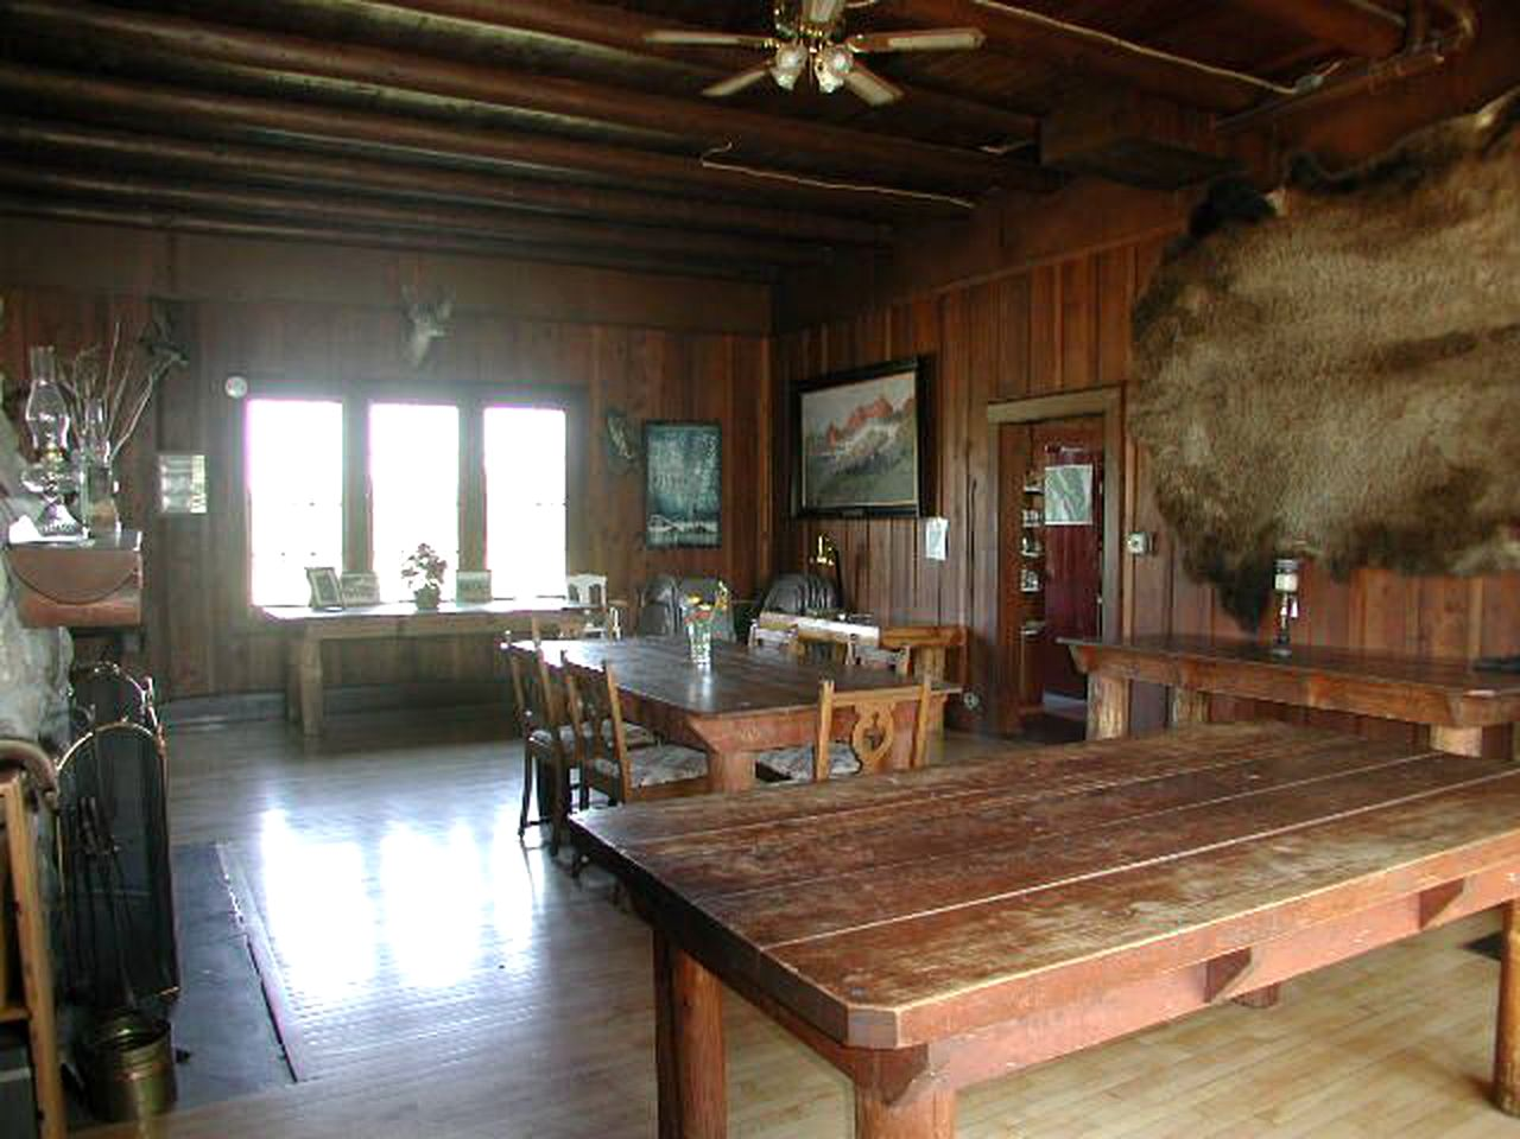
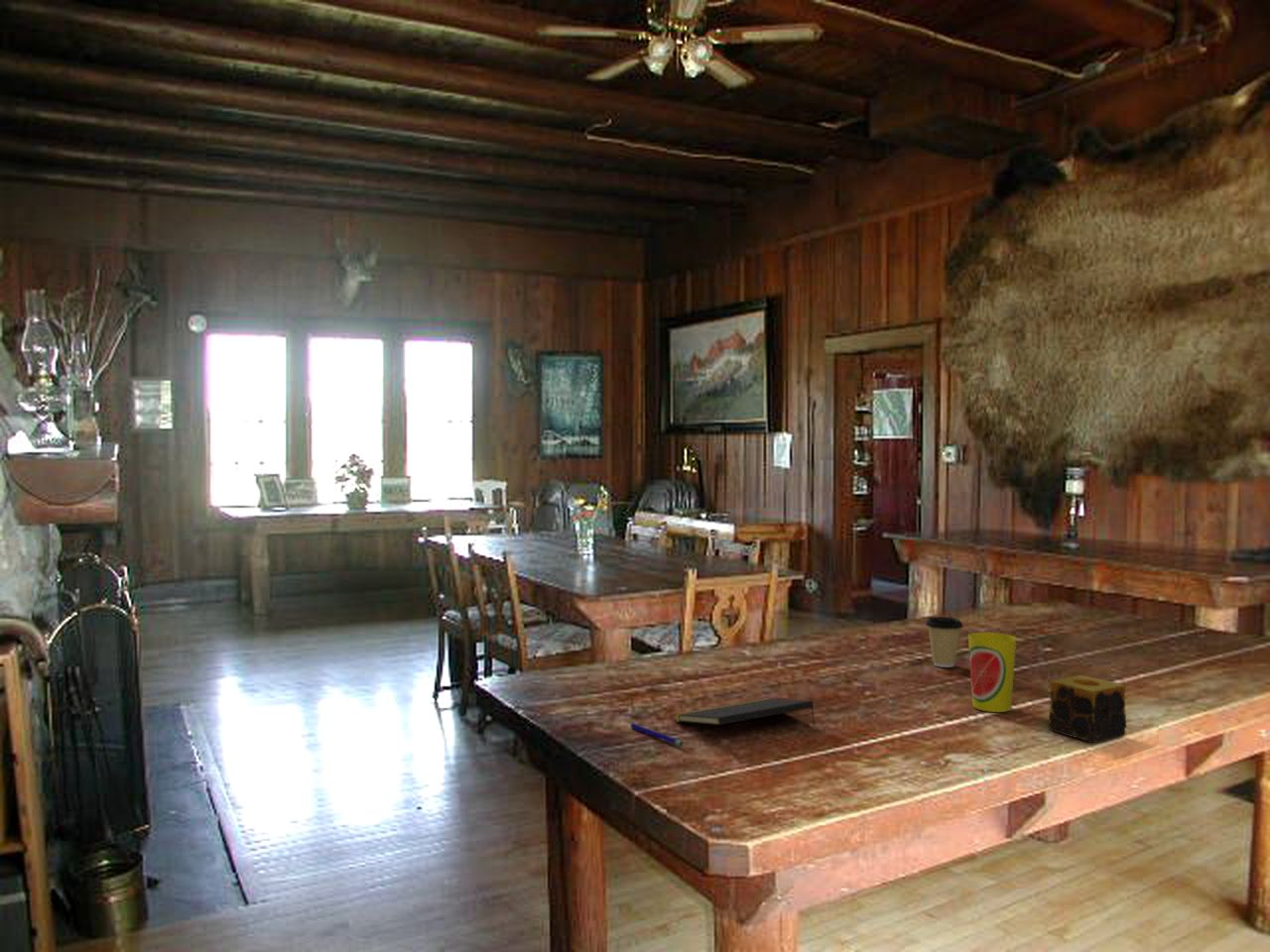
+ candle [1048,674,1127,744]
+ coffee cup [925,615,964,668]
+ cup [967,632,1018,713]
+ notepad [672,697,817,726]
+ pen [630,723,685,747]
